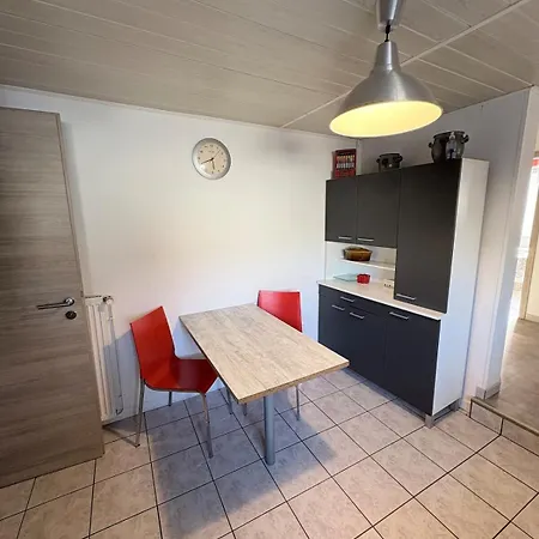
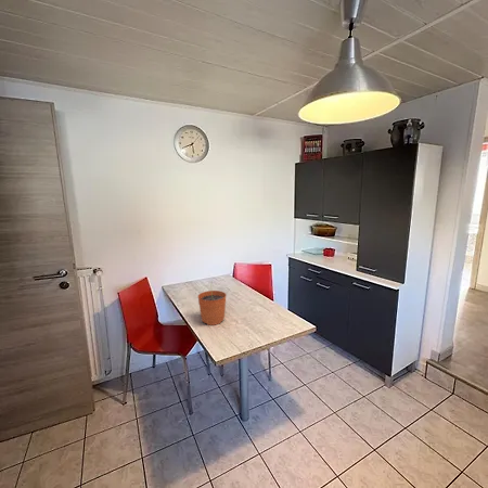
+ plant pot [197,281,228,326]
